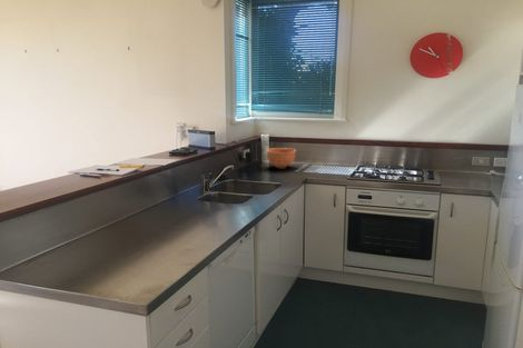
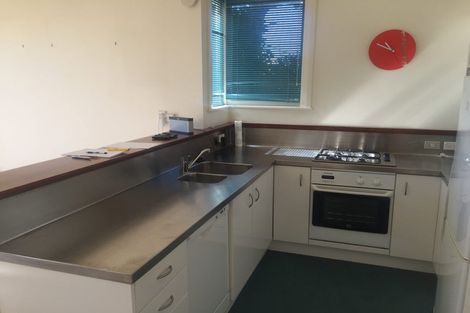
- bowl [265,147,297,169]
